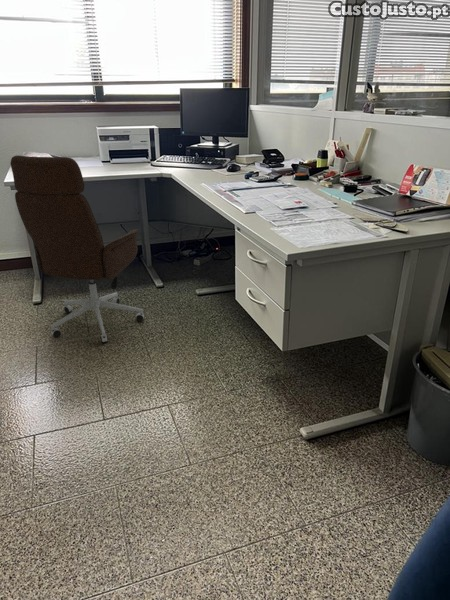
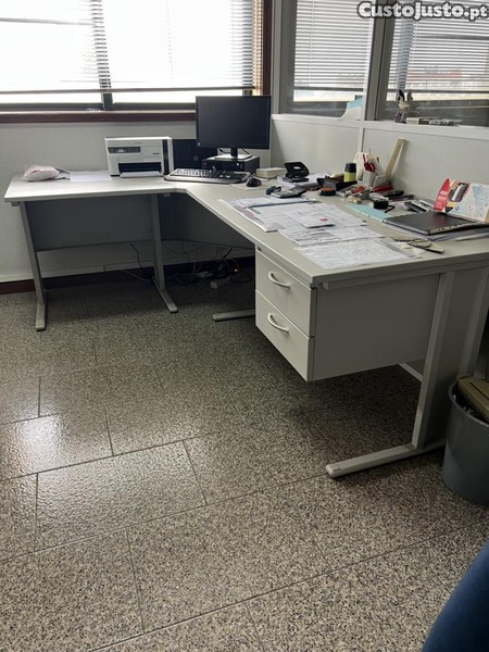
- office chair [10,155,145,344]
